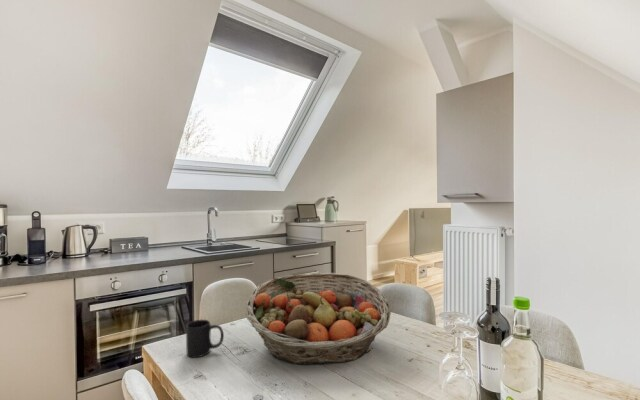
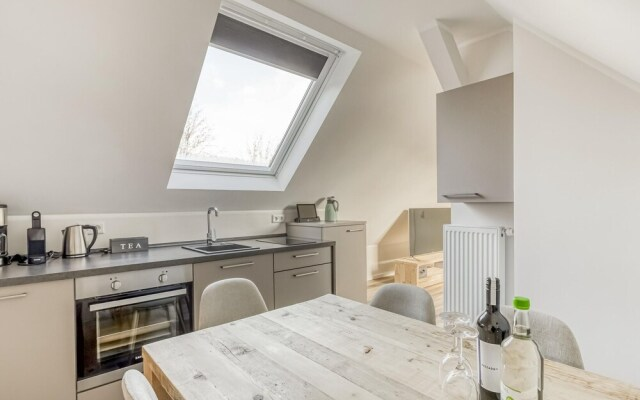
- fruit basket [245,272,392,366]
- mug [185,319,225,358]
